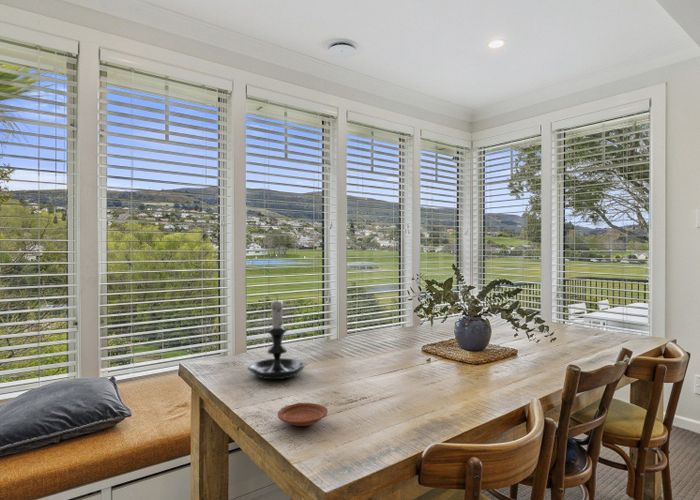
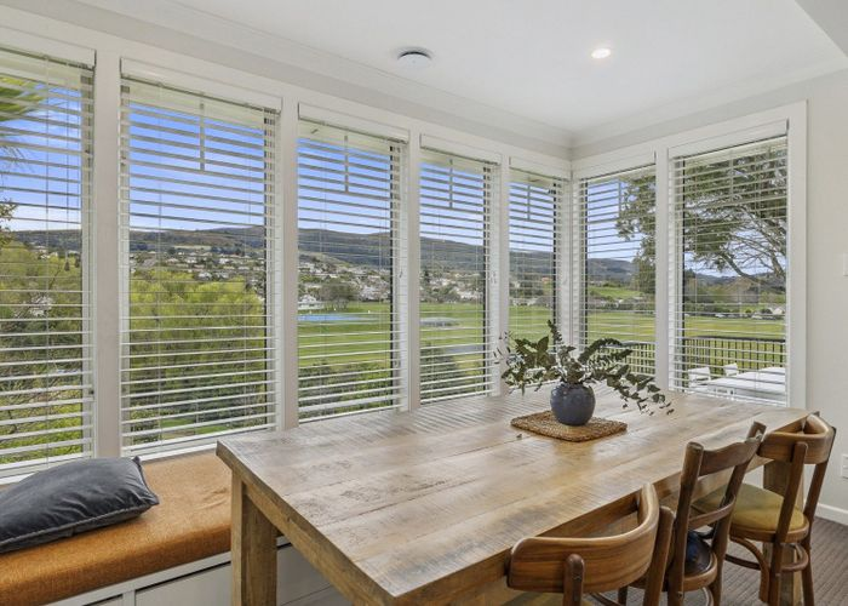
- candle holder [246,295,307,380]
- plate [277,402,328,427]
